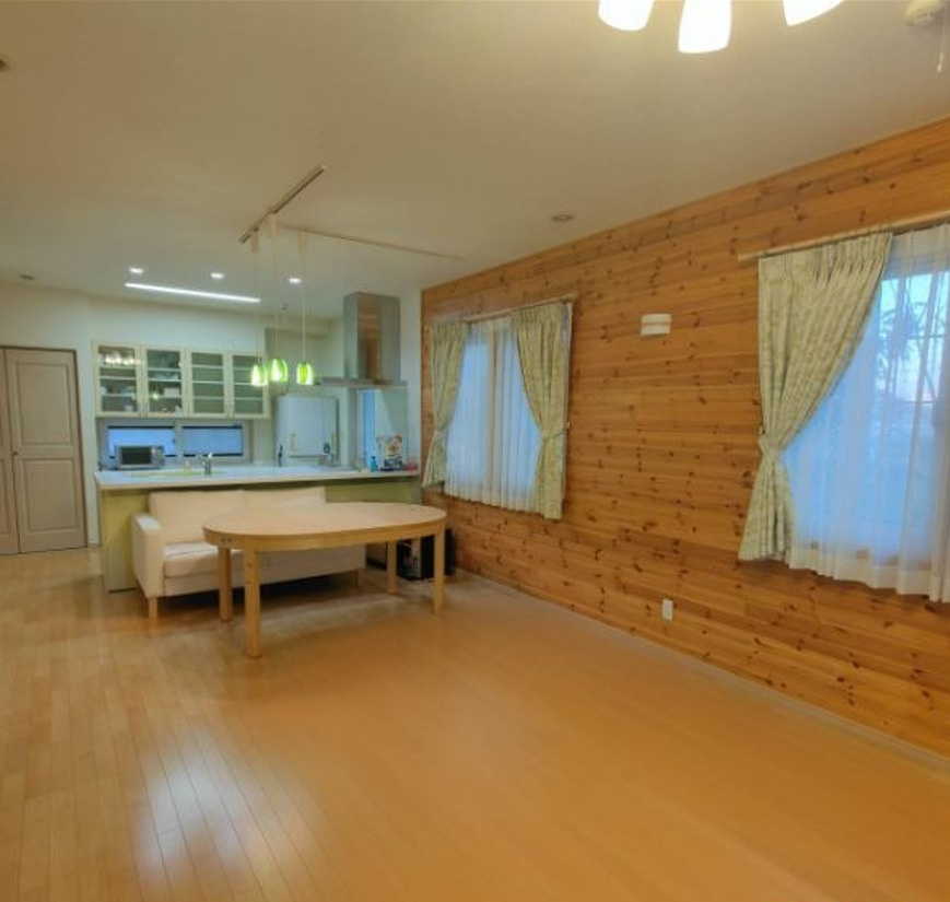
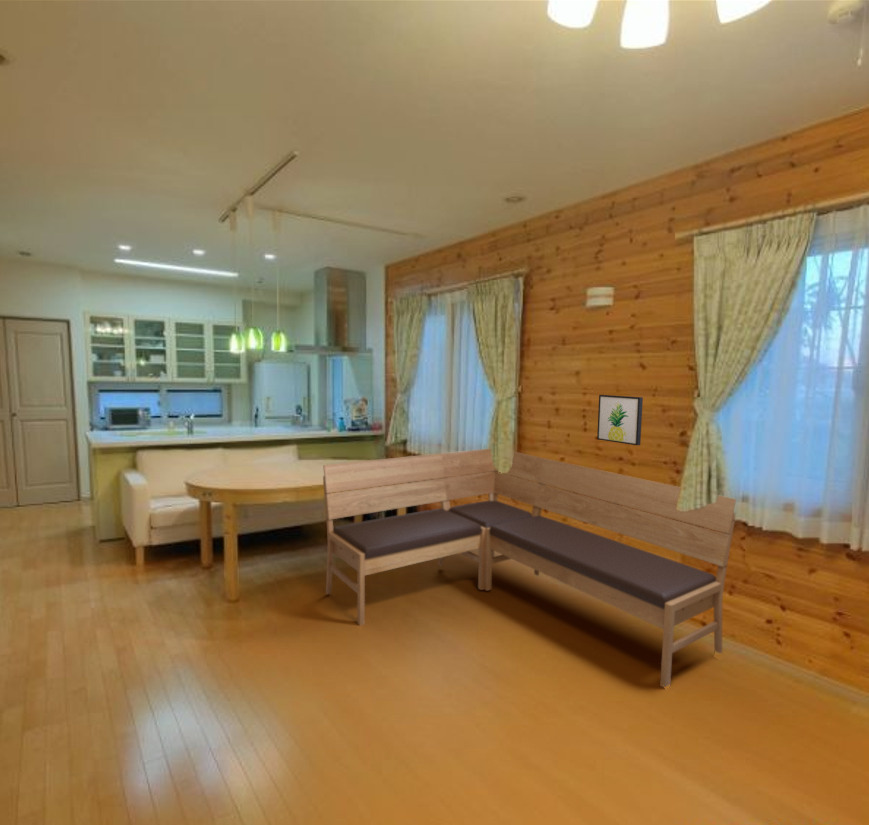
+ wall art [596,394,644,446]
+ bench [322,448,737,689]
